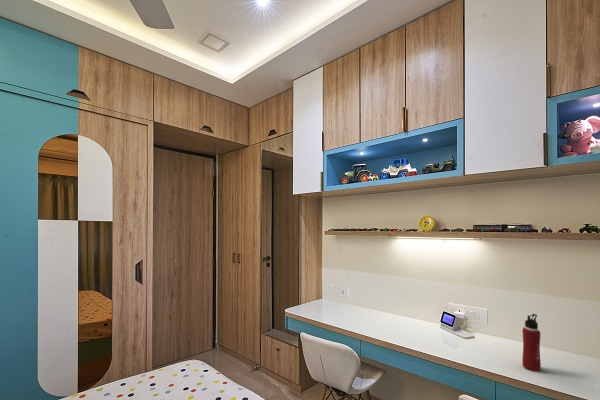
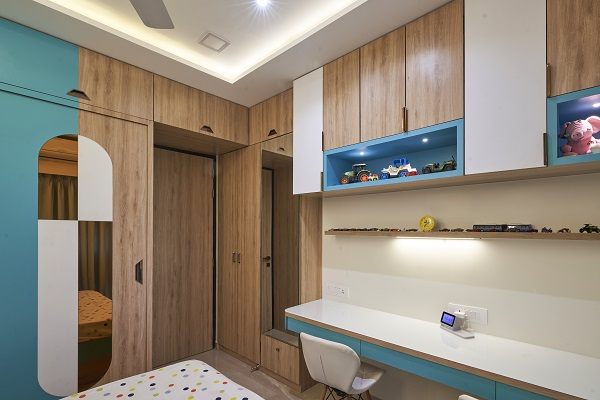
- water bottle [521,313,542,373]
